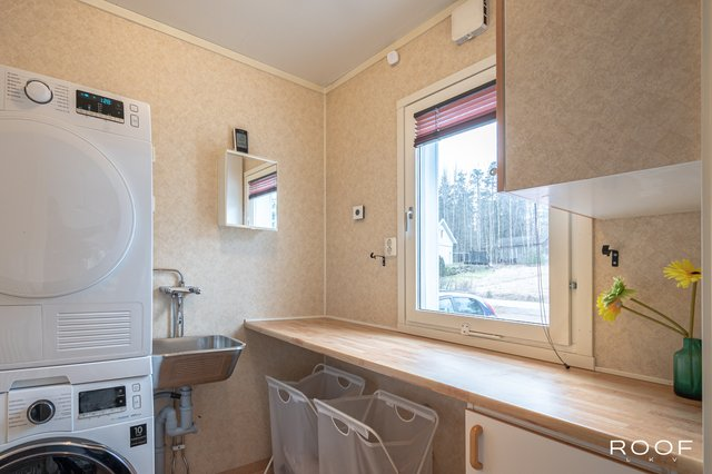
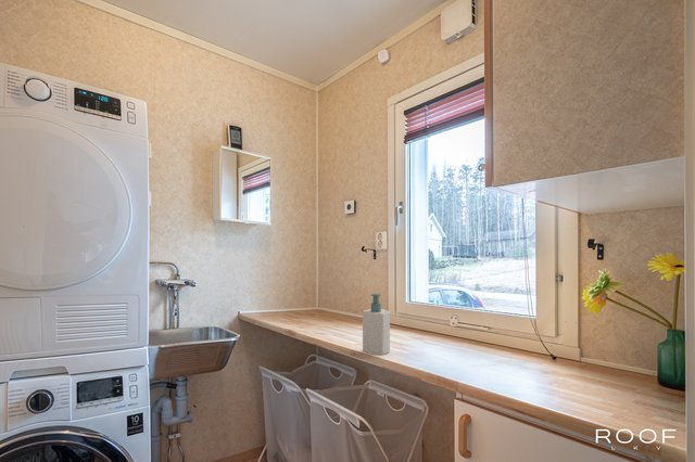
+ soap bottle [362,293,391,356]
